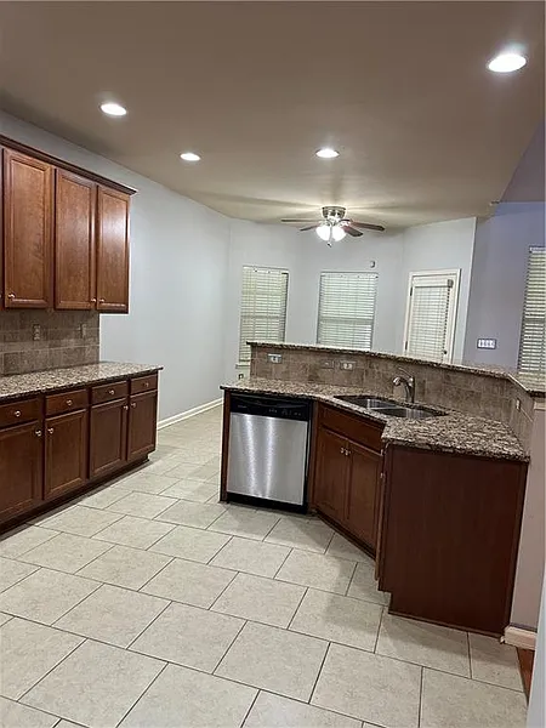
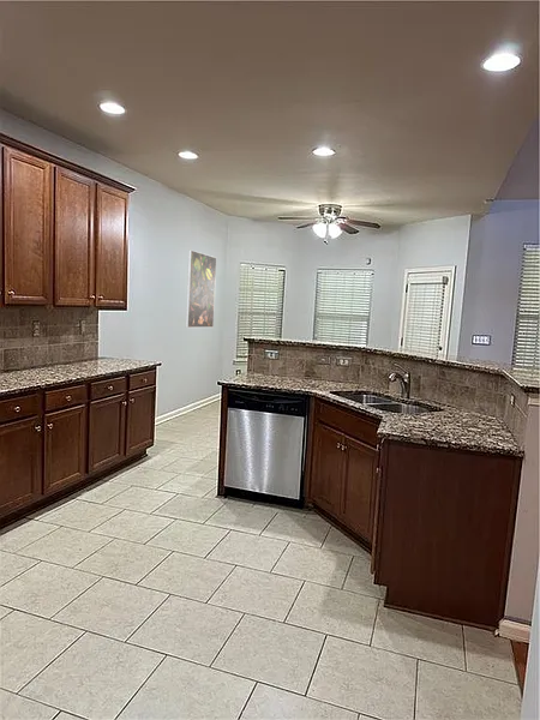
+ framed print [185,248,217,329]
